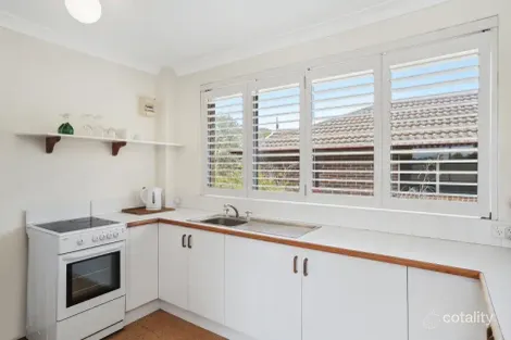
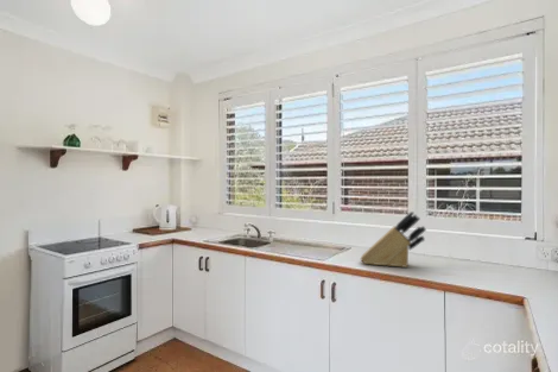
+ knife block [360,210,427,269]
